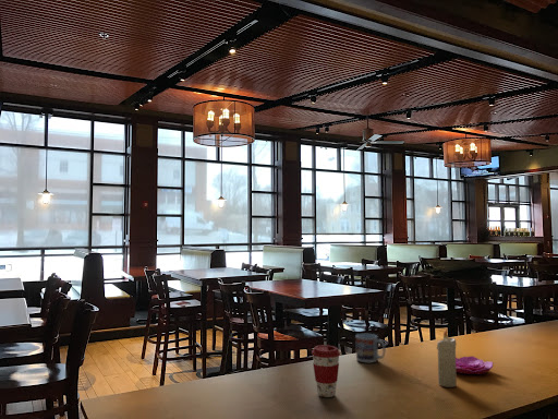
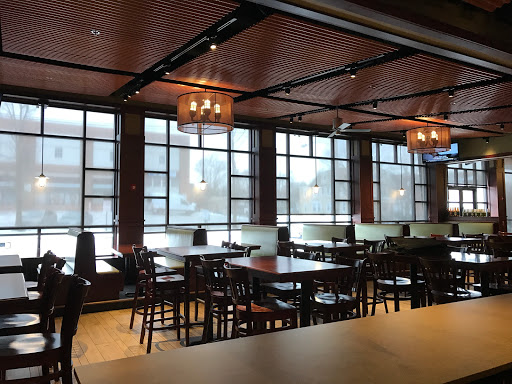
- flower [456,355,494,375]
- cup [354,333,387,363]
- coffee cup [311,344,341,398]
- candle [436,328,458,388]
